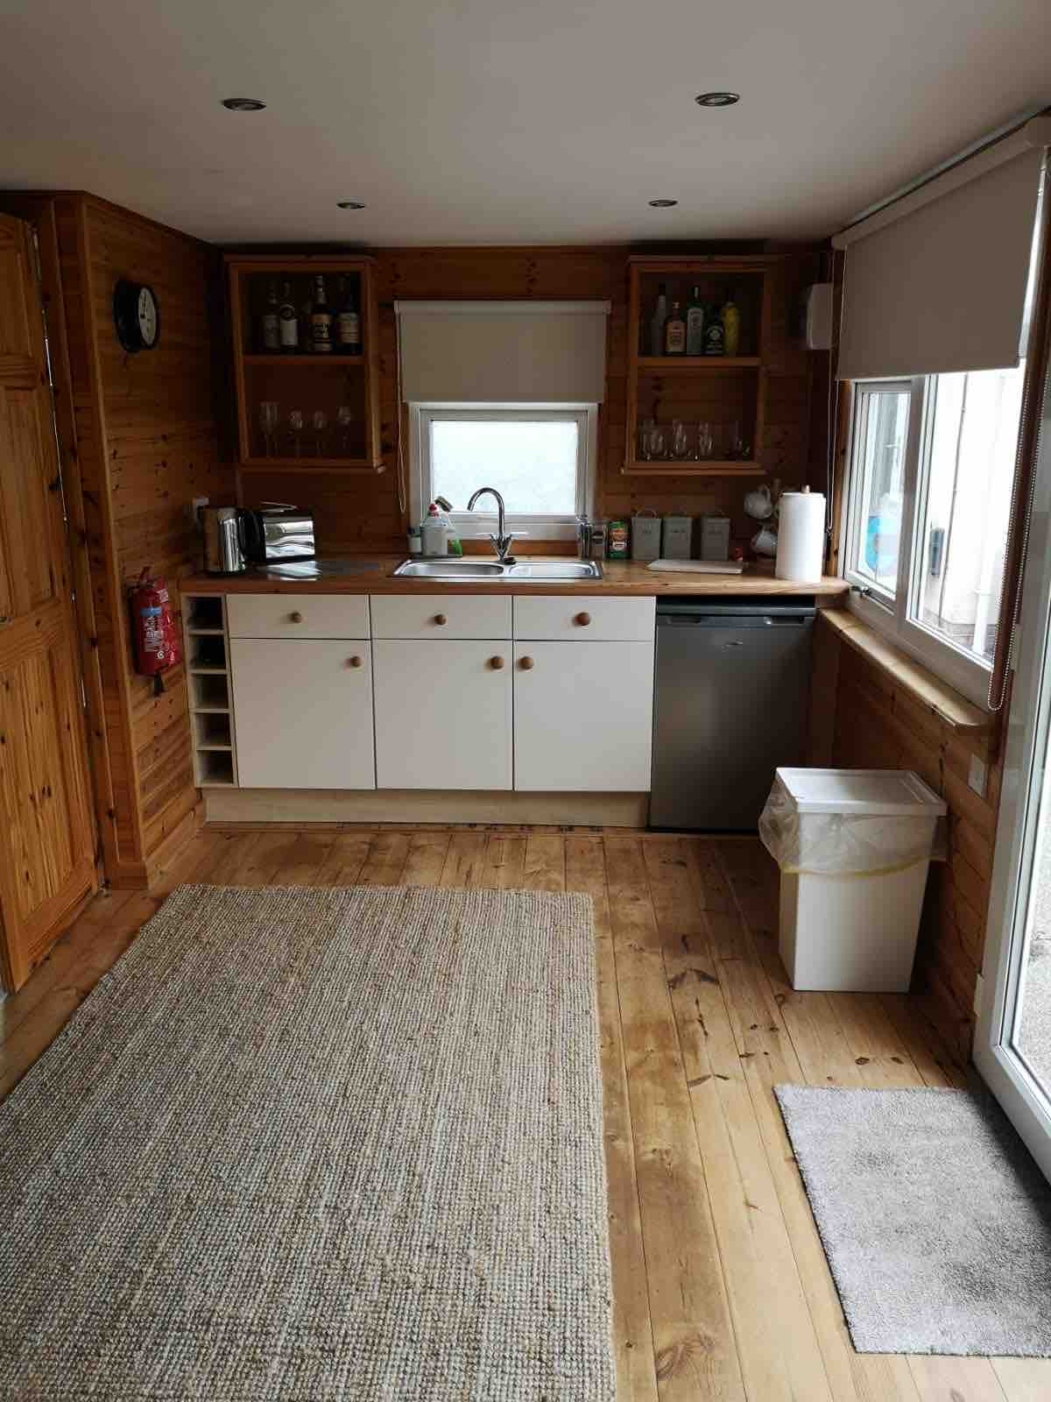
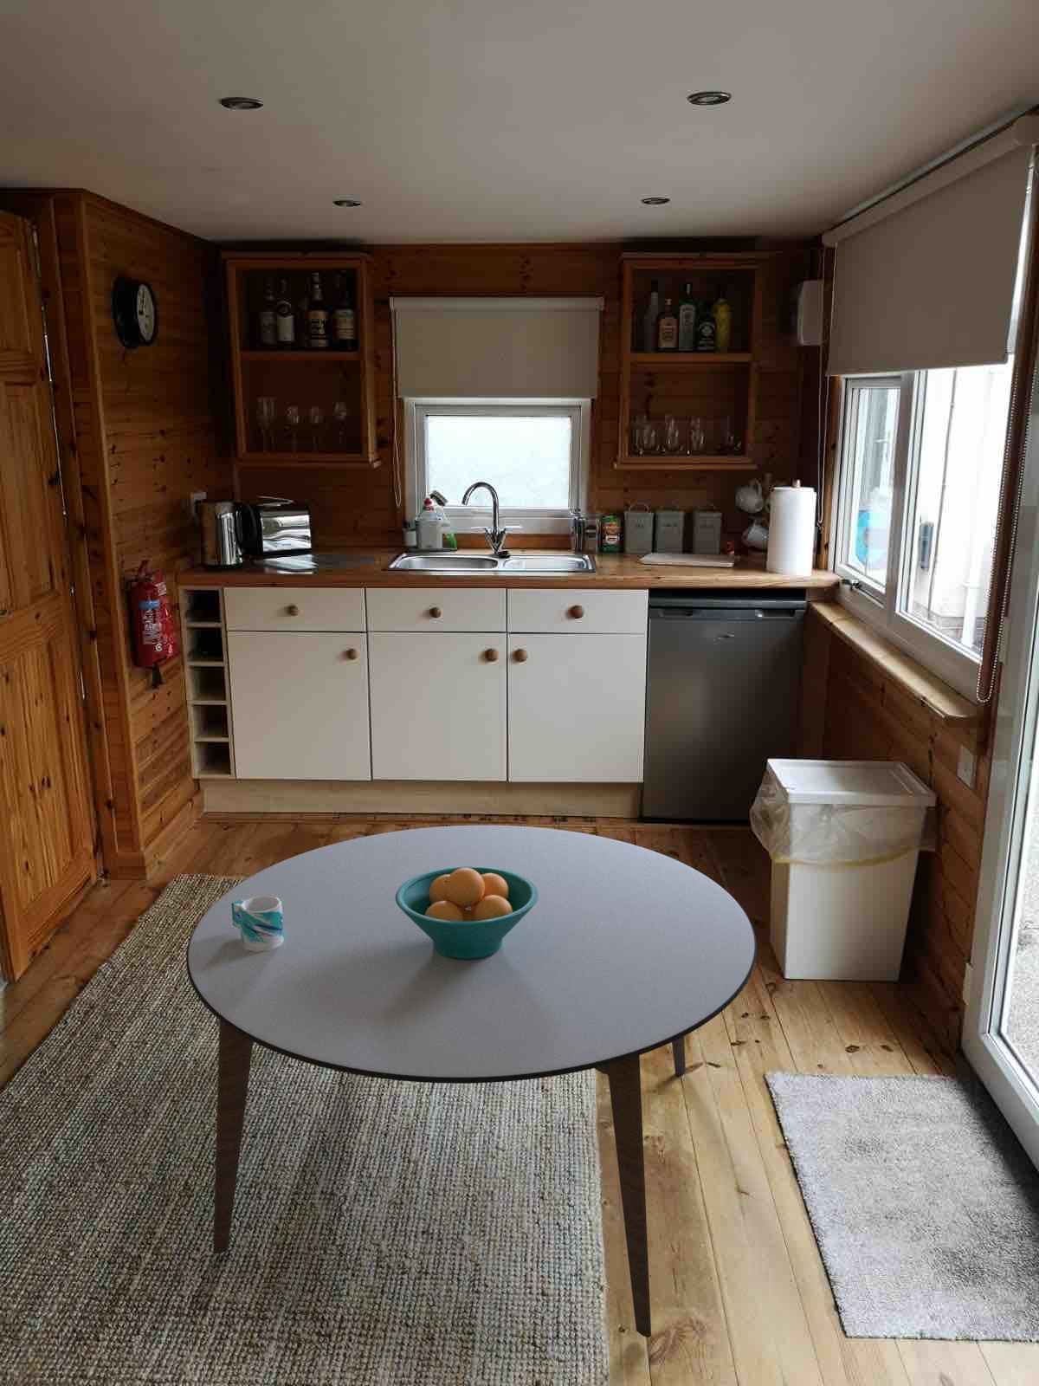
+ dining table [186,825,757,1338]
+ mug [231,896,284,952]
+ fruit bowl [396,867,538,959]
